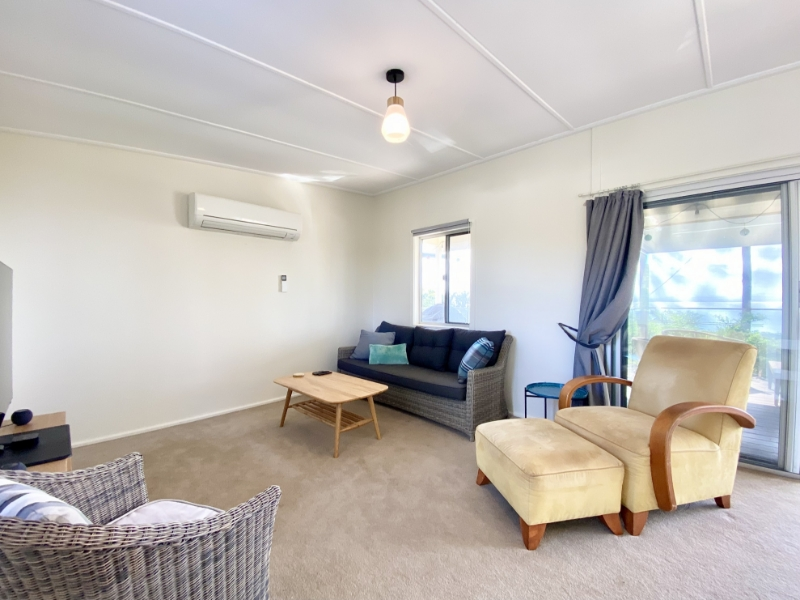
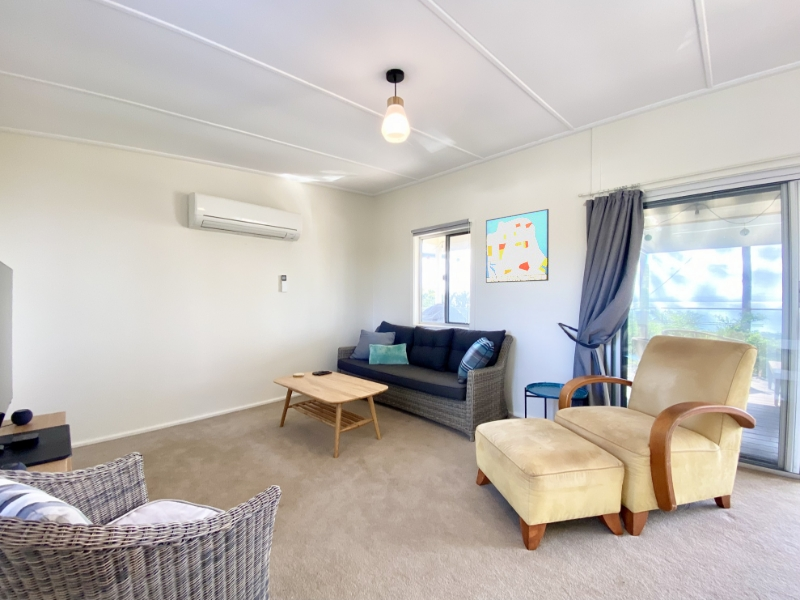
+ wall art [485,208,550,284]
